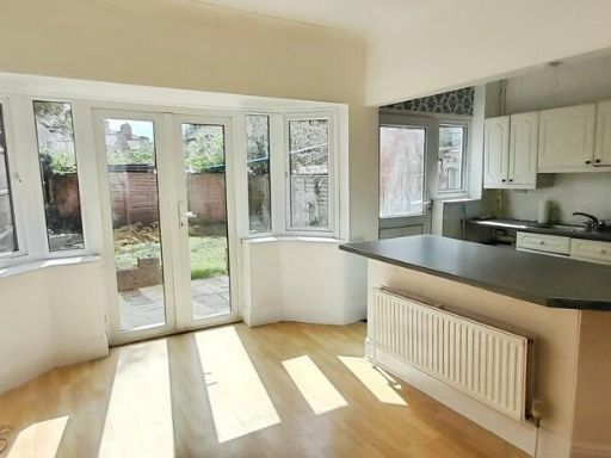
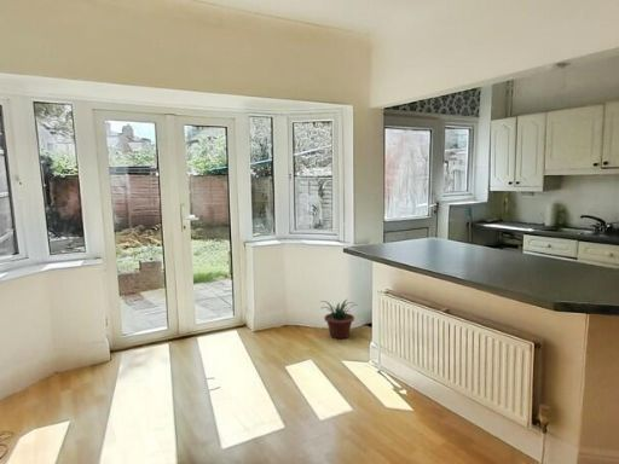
+ potted plant [319,298,357,341]
